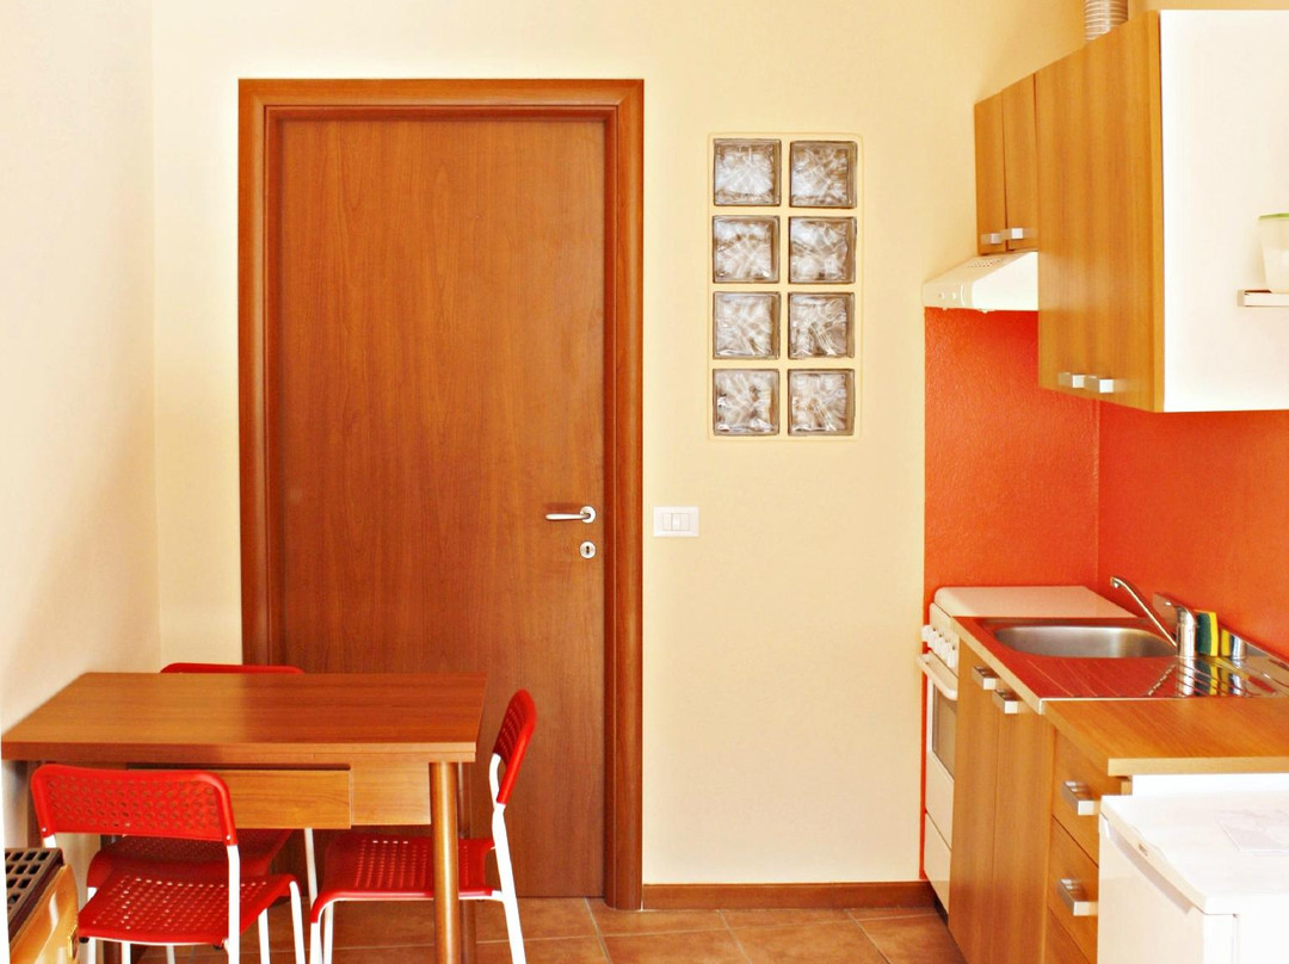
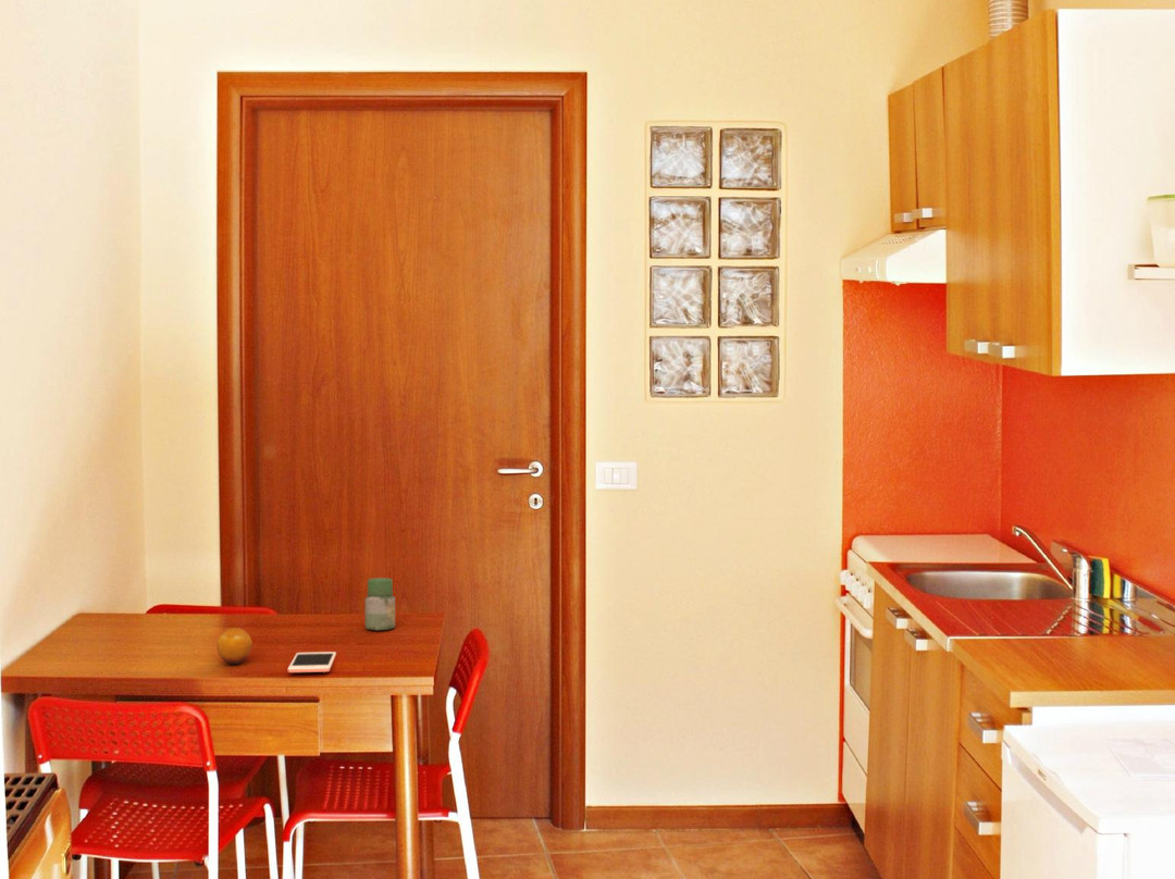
+ fruit [215,627,253,666]
+ jar [363,577,396,631]
+ cell phone [287,651,337,673]
